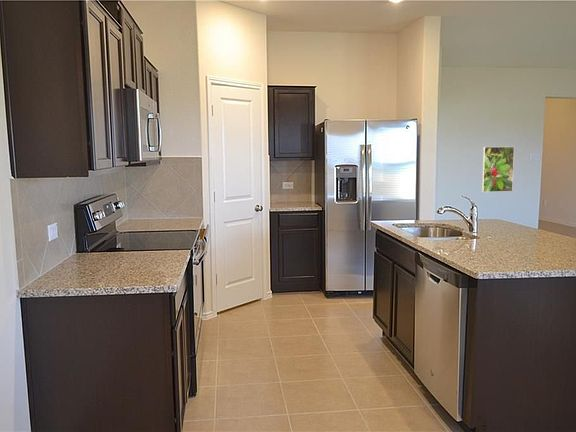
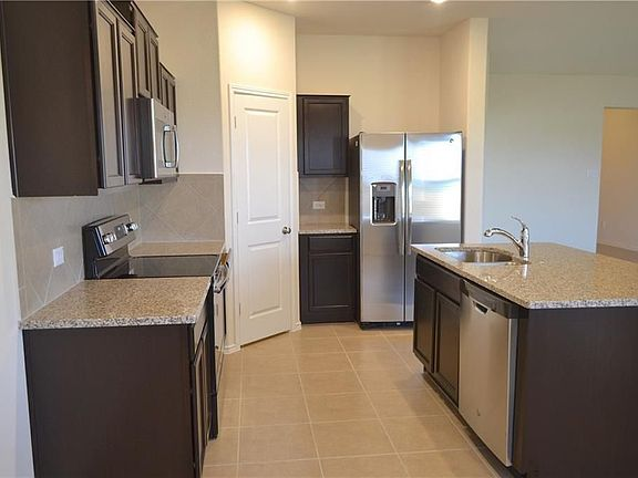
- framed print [481,146,515,193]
